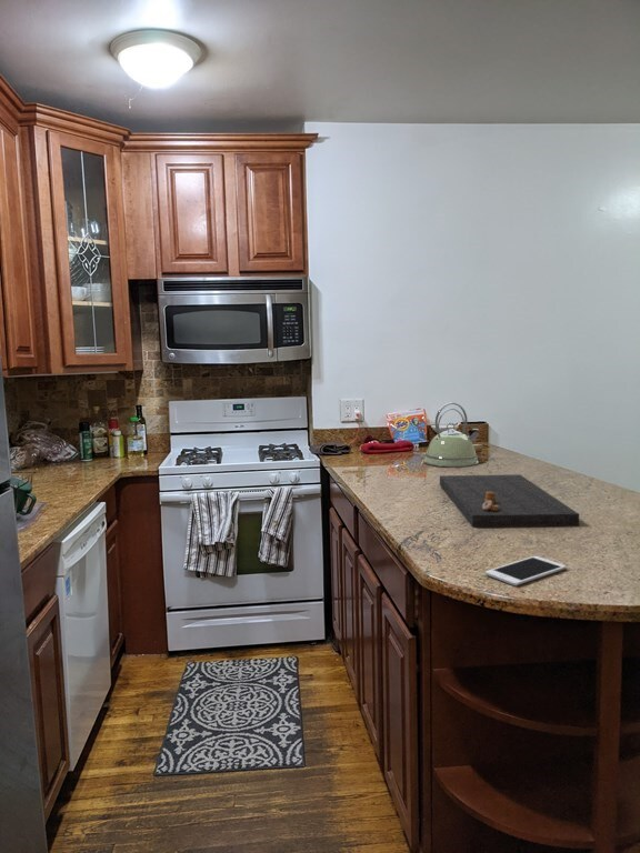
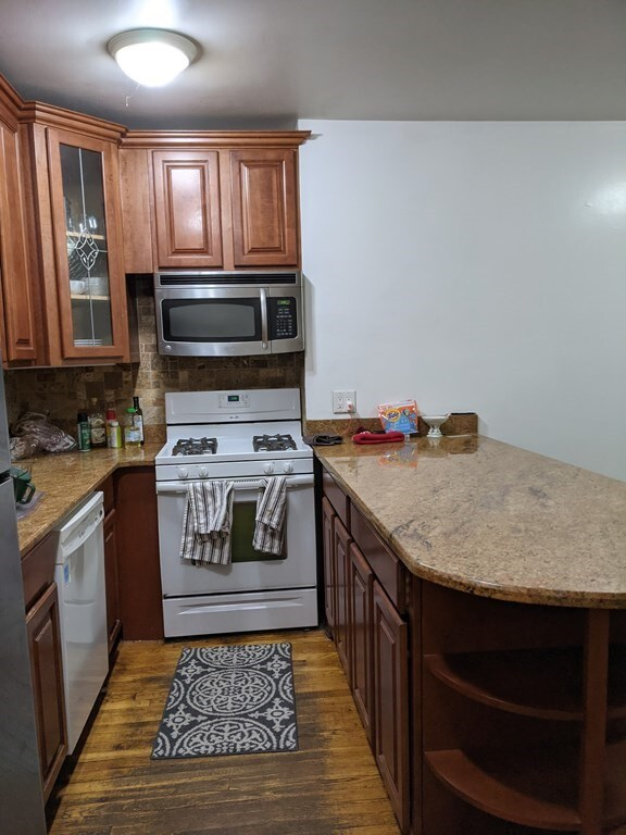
- kettle [423,402,480,468]
- cell phone [484,555,568,586]
- cutting board [439,473,580,529]
